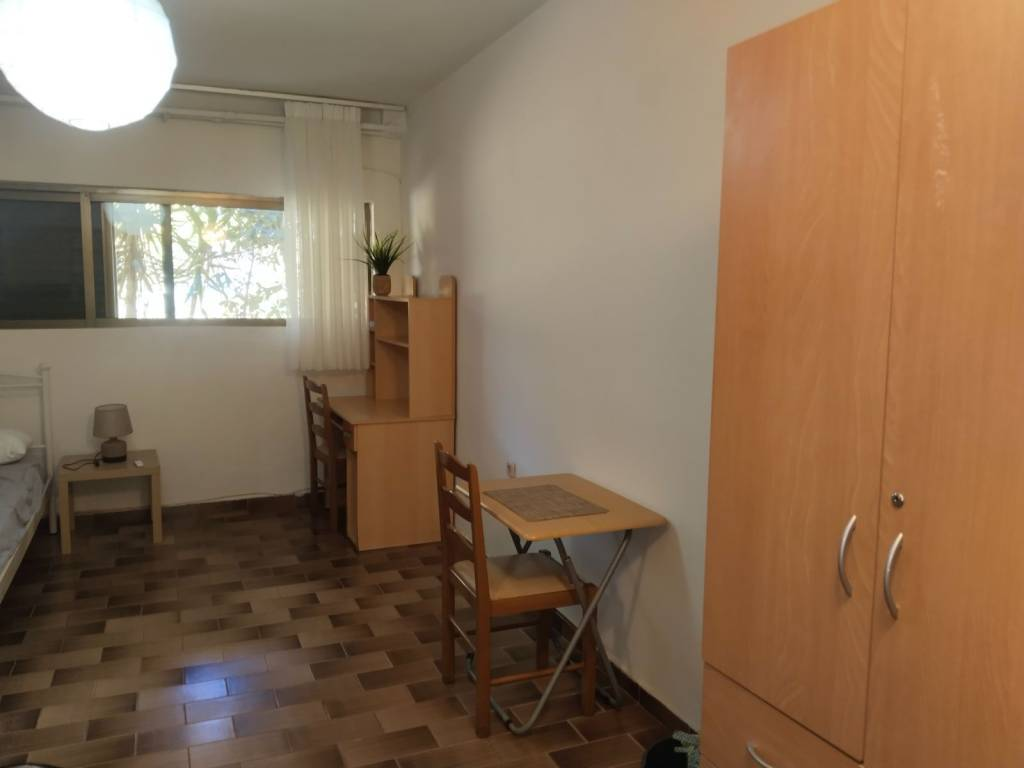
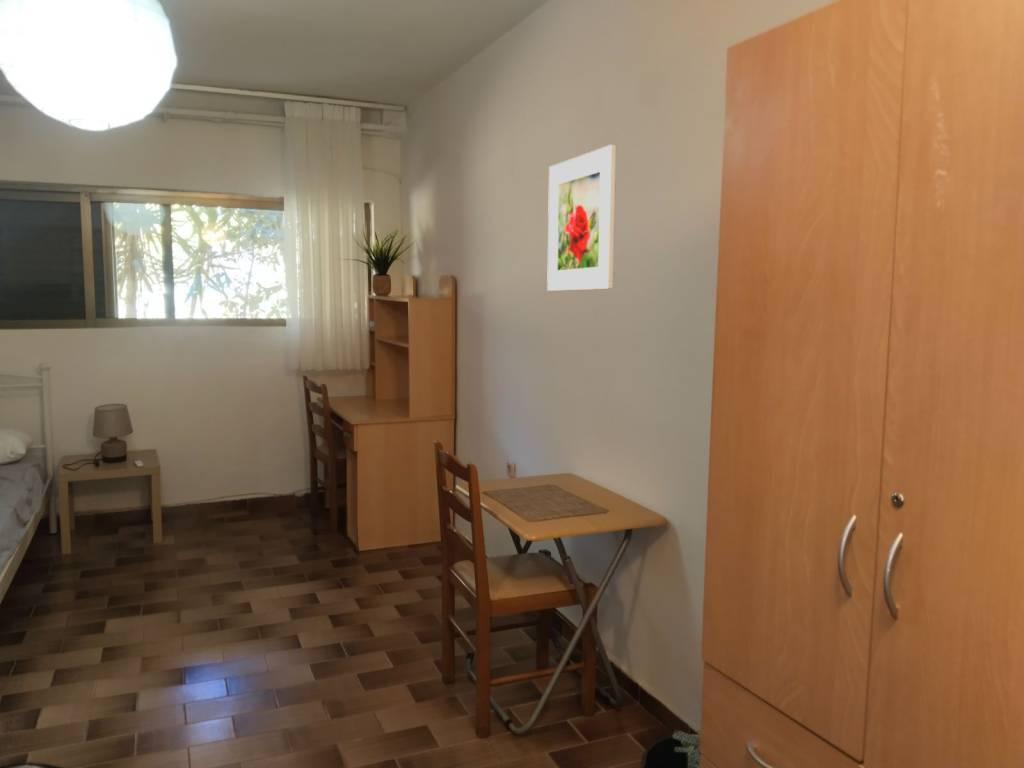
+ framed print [546,144,617,292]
